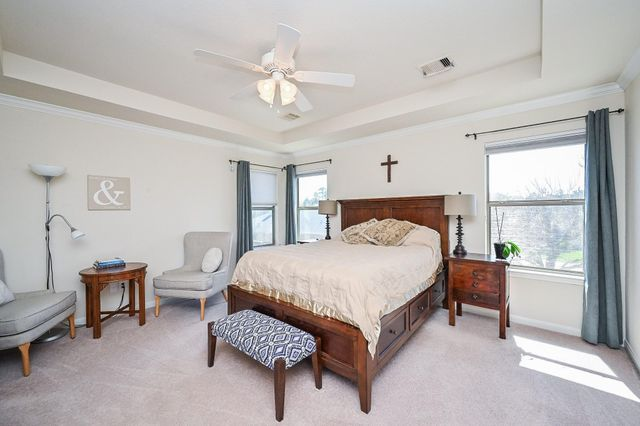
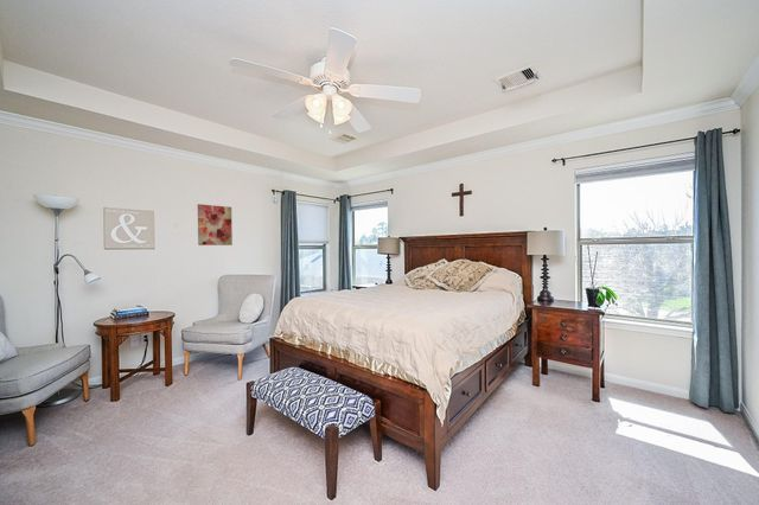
+ wall art [197,203,234,247]
